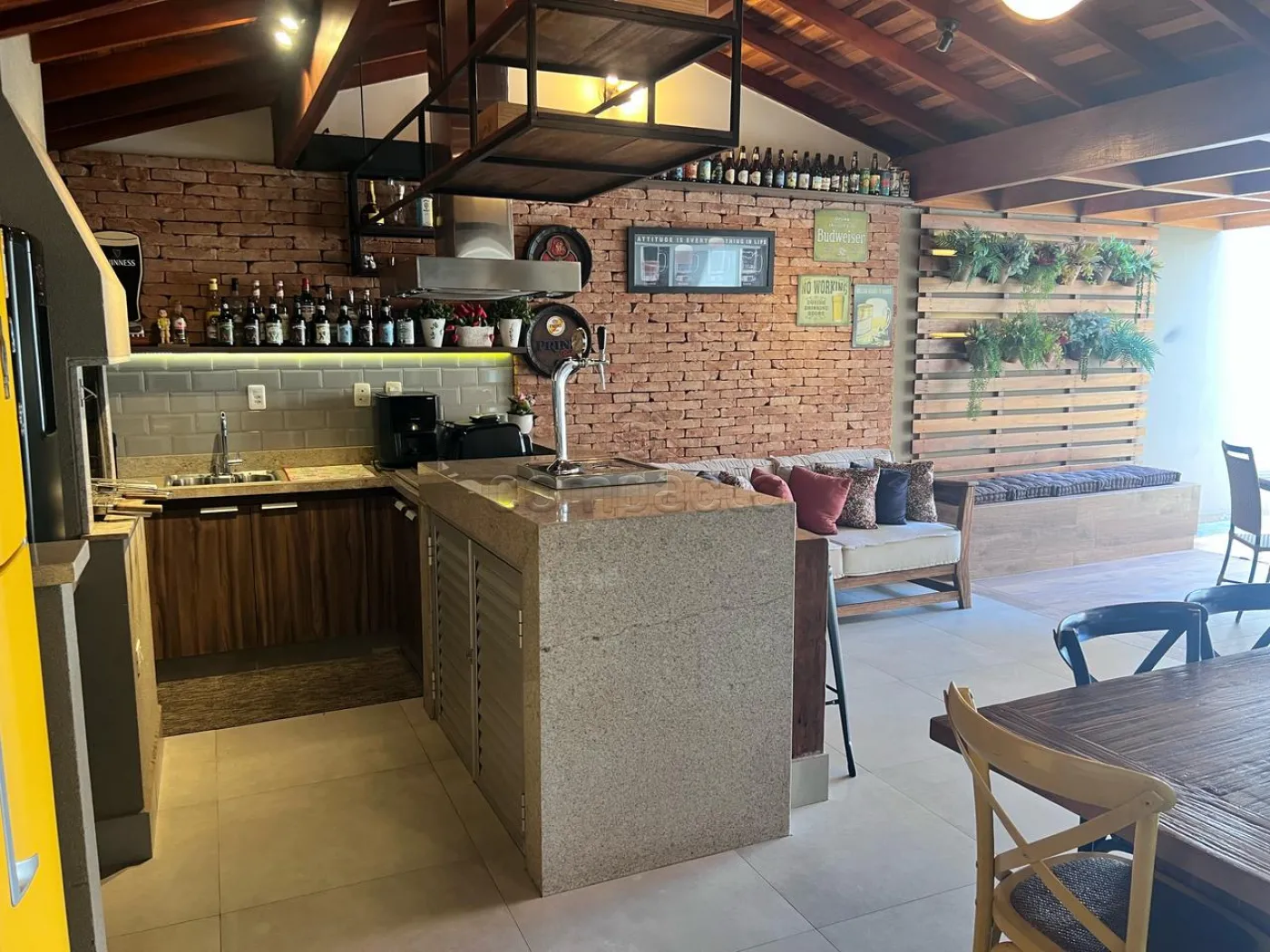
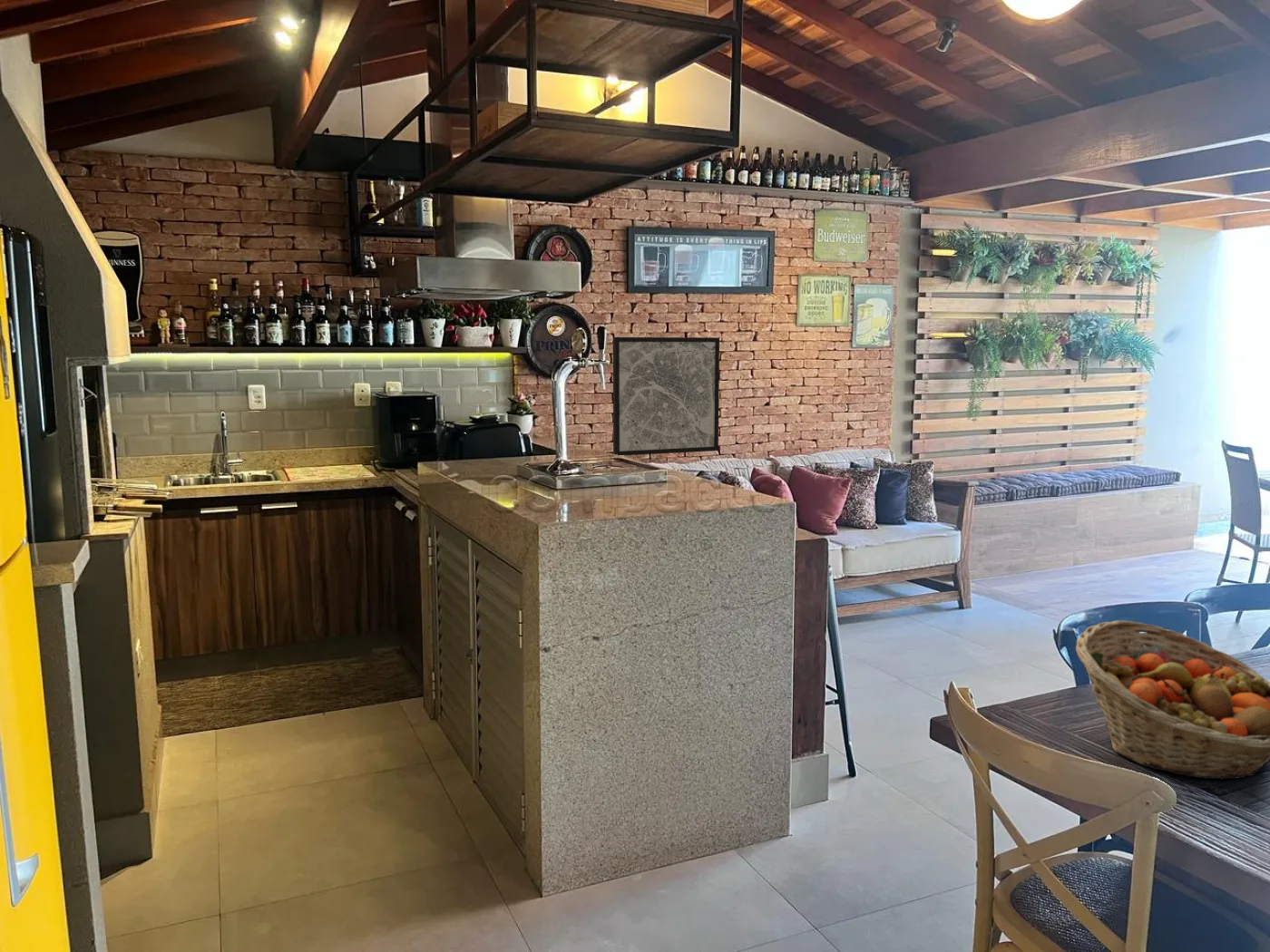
+ wall art [612,336,720,456]
+ fruit basket [1075,619,1270,781]
